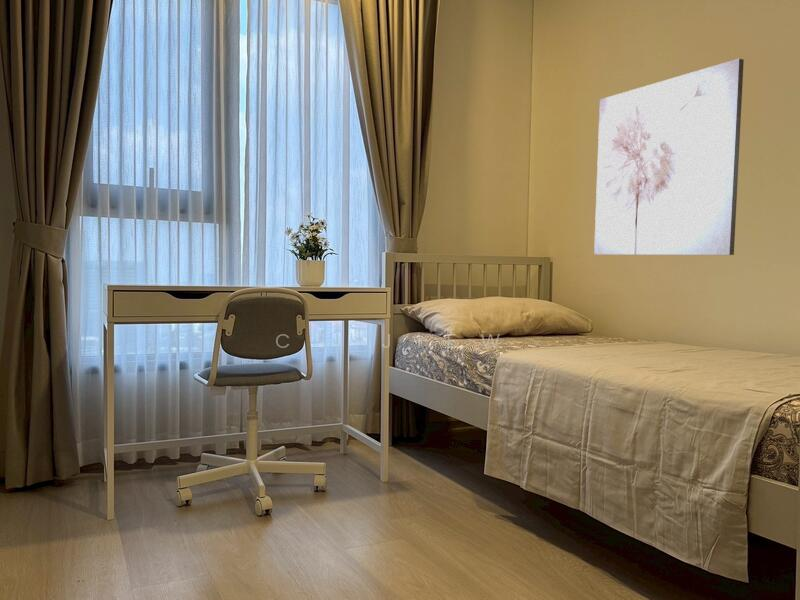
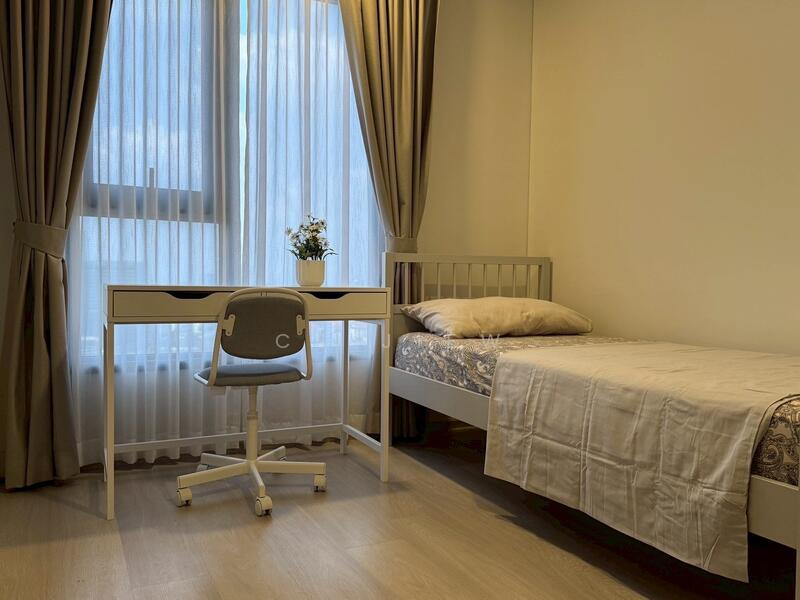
- wall art [593,58,745,256]
